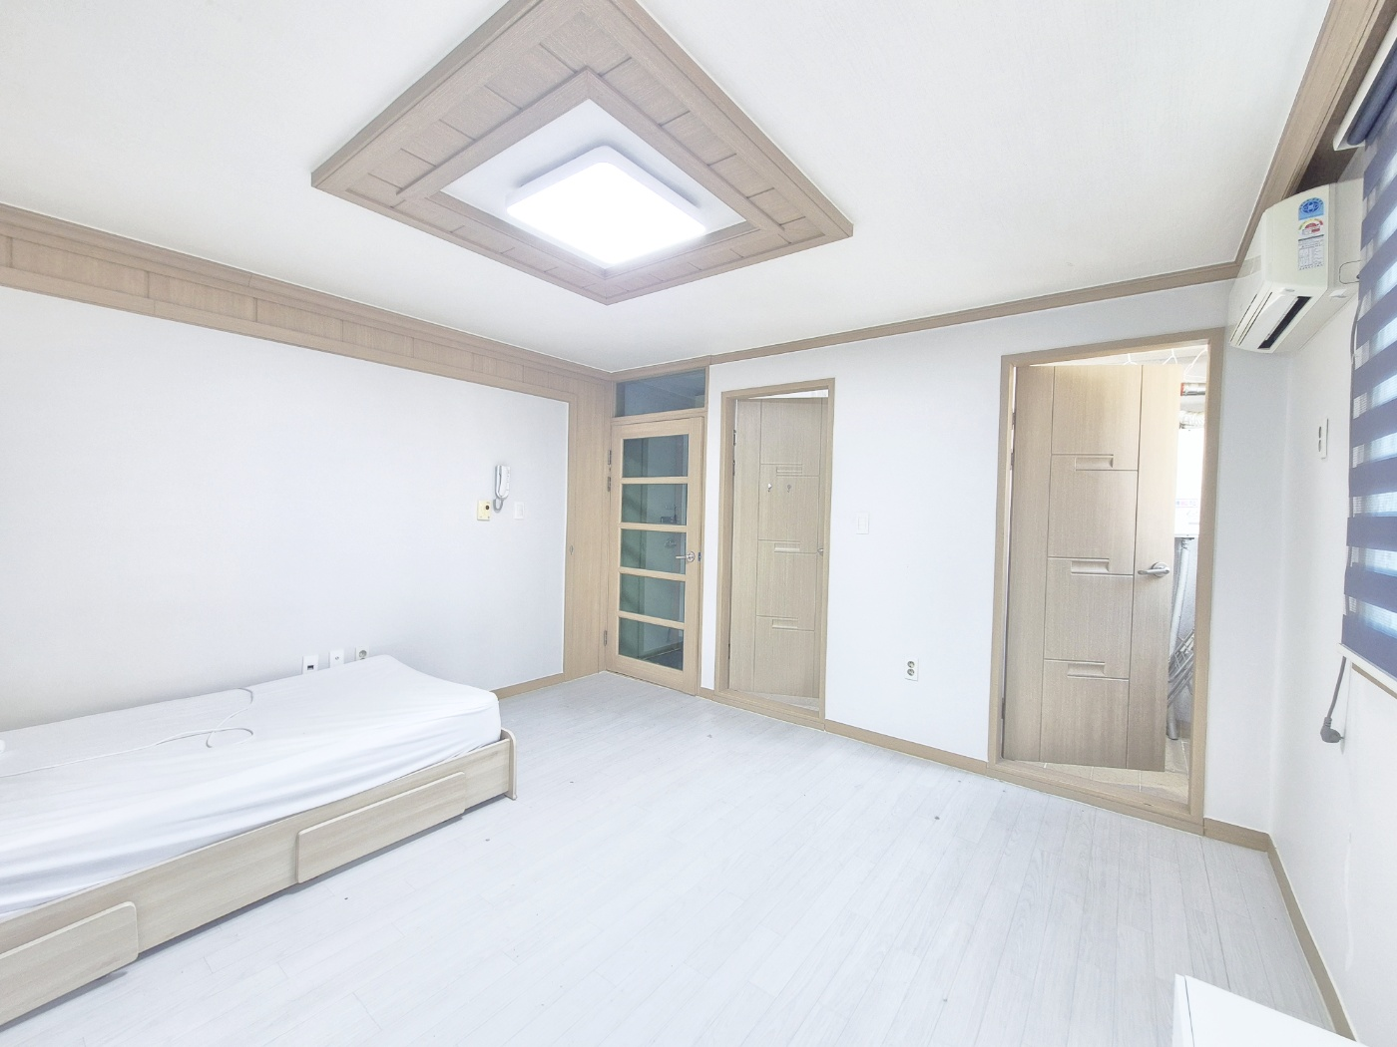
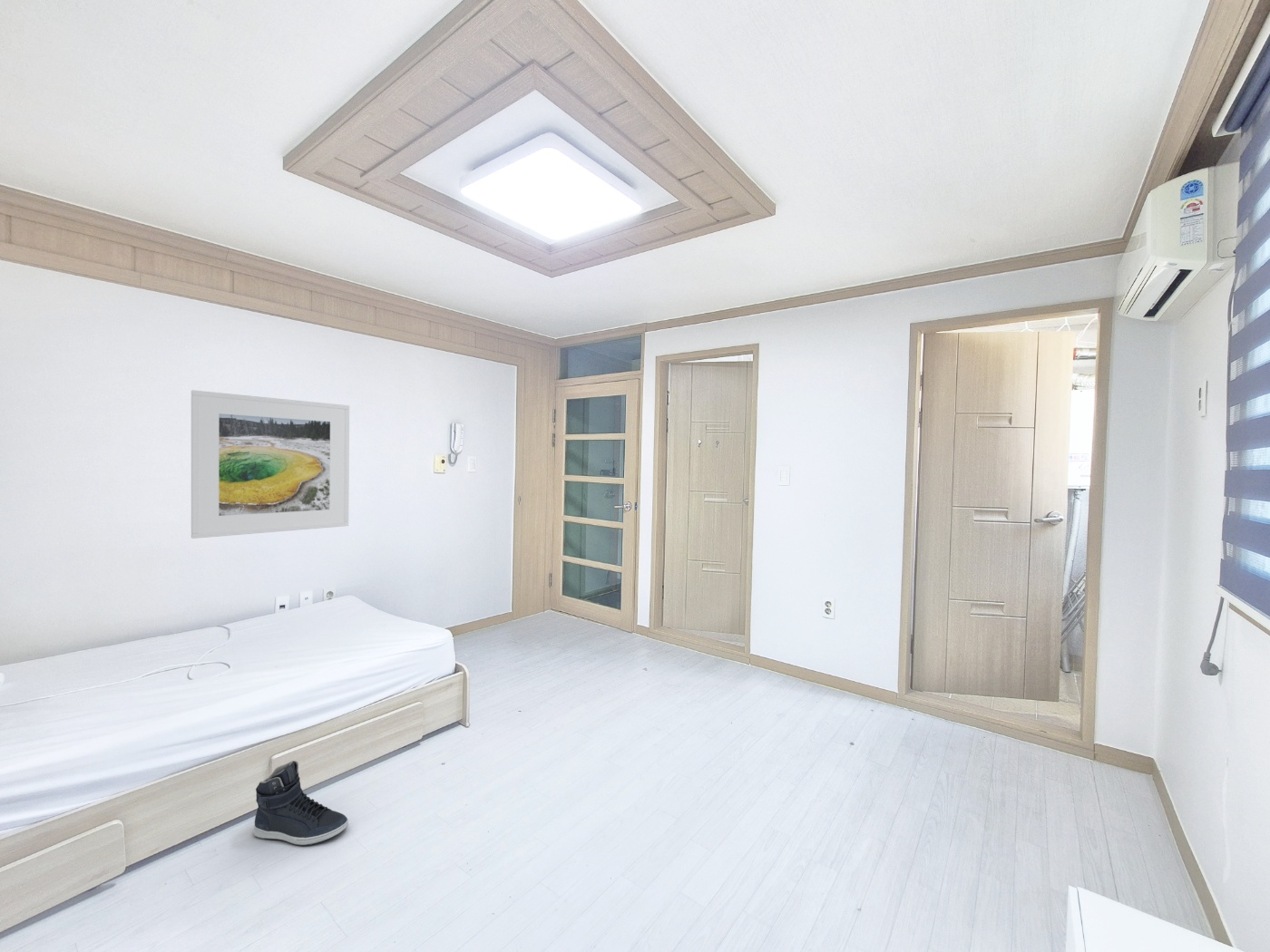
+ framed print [190,389,350,539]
+ sneaker [252,760,349,847]
